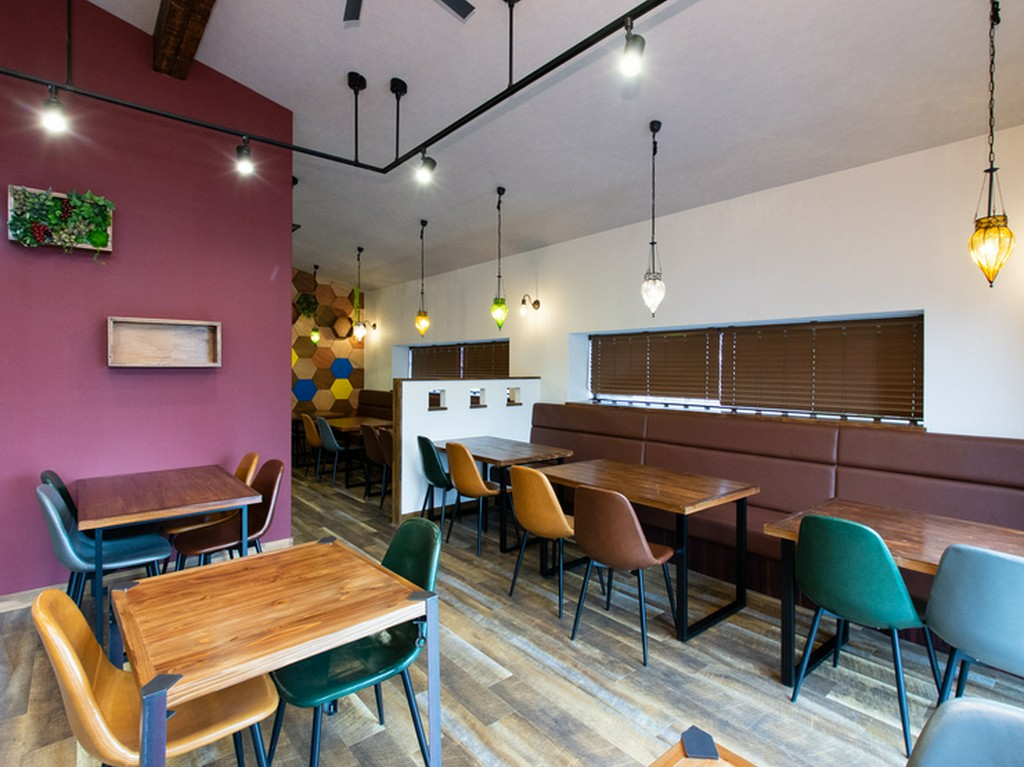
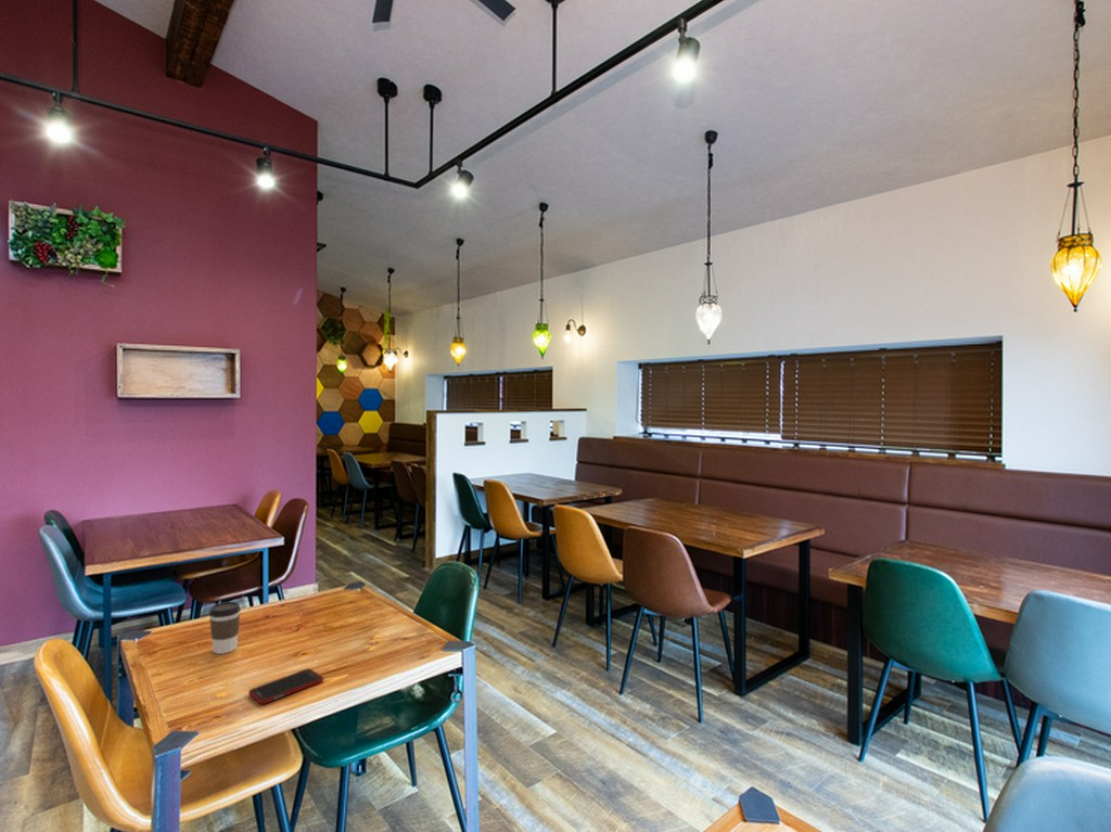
+ cell phone [247,667,324,705]
+ coffee cup [208,601,242,655]
